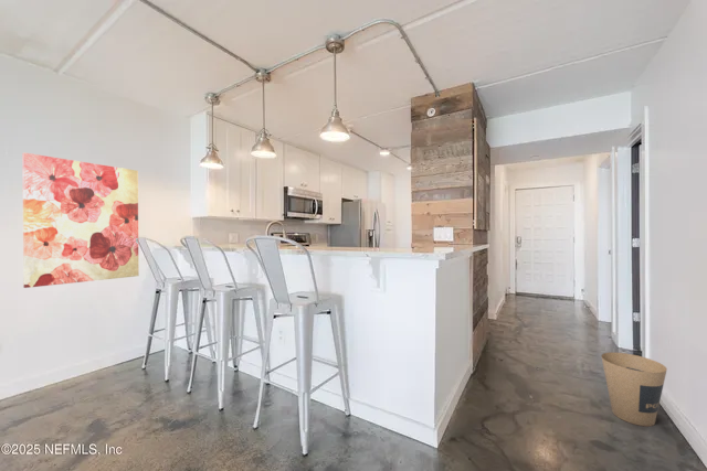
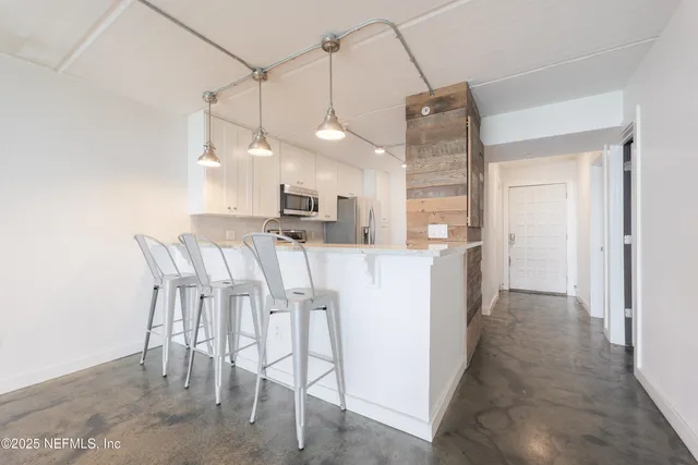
- wall art [22,152,139,289]
- trash can [600,352,668,427]
